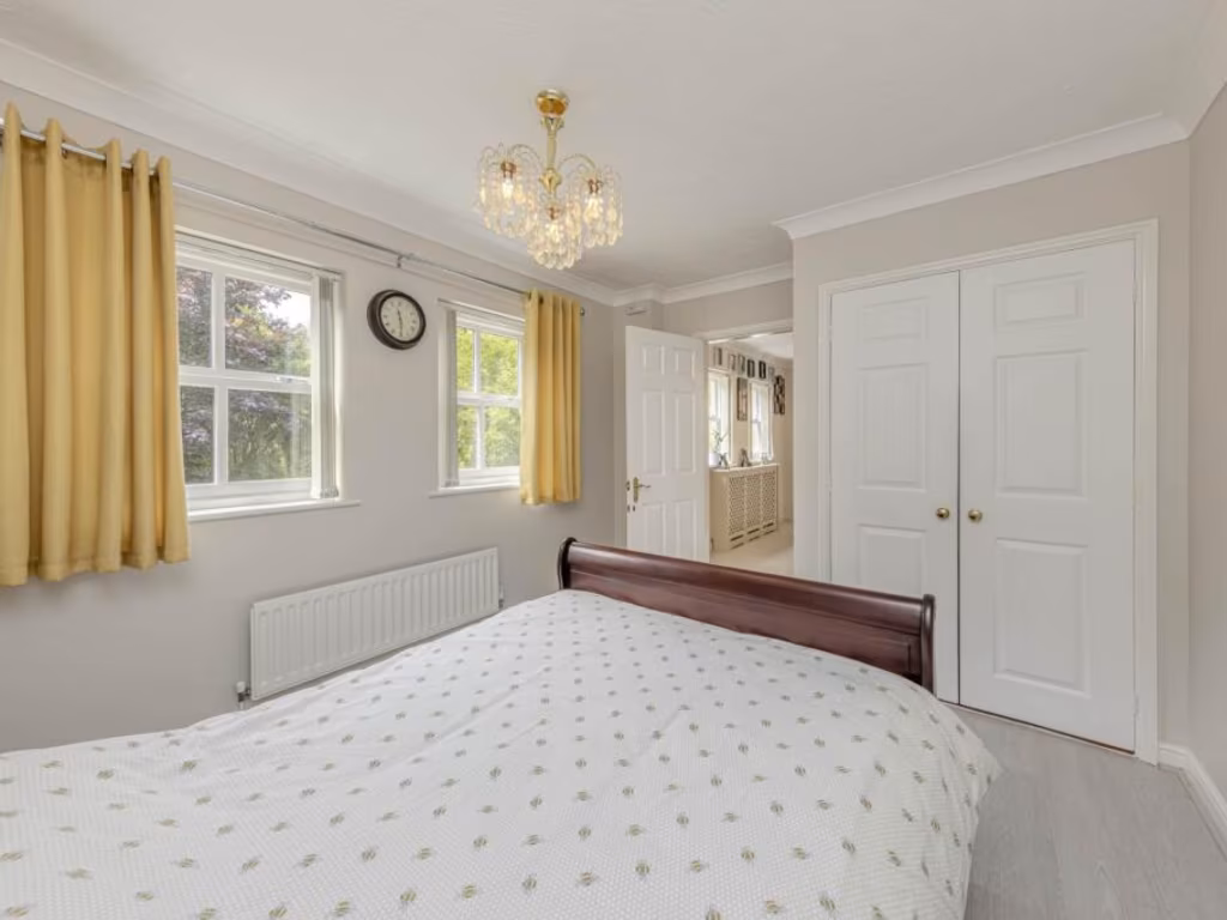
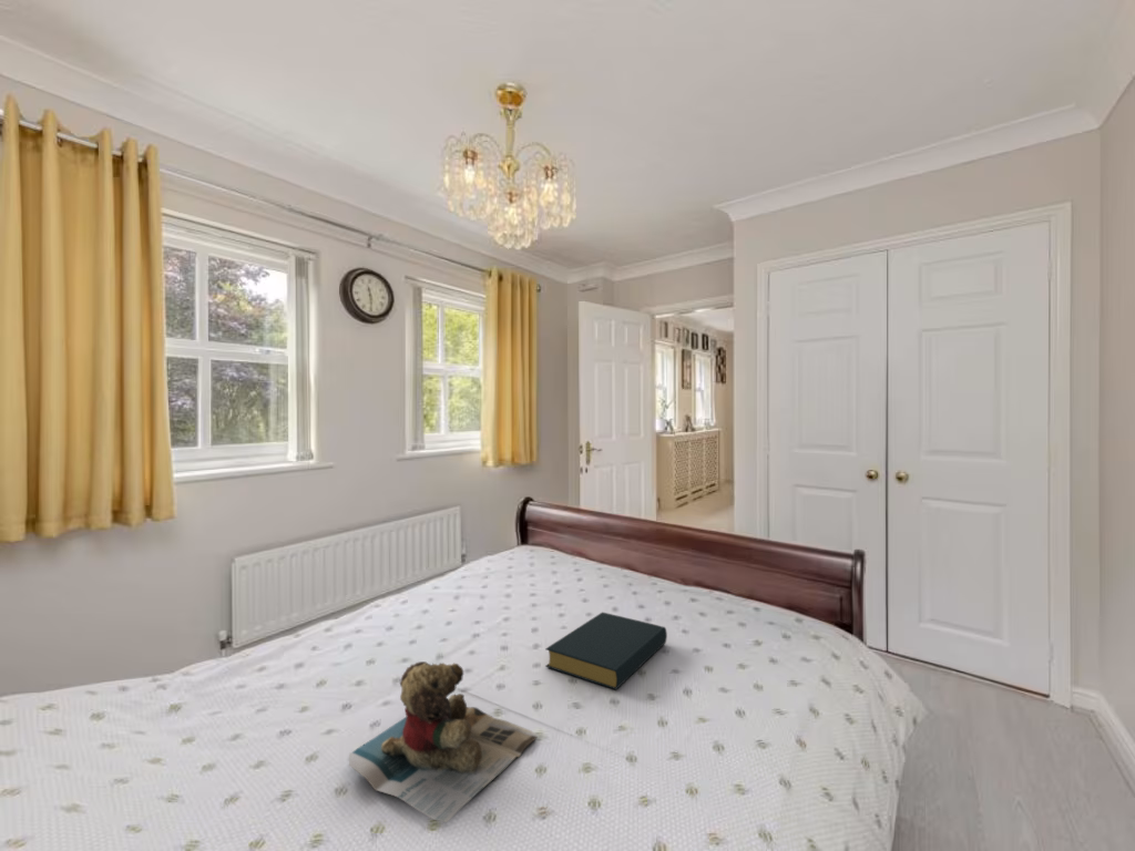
+ hardback book [544,611,668,690]
+ teddy bear [348,660,539,823]
